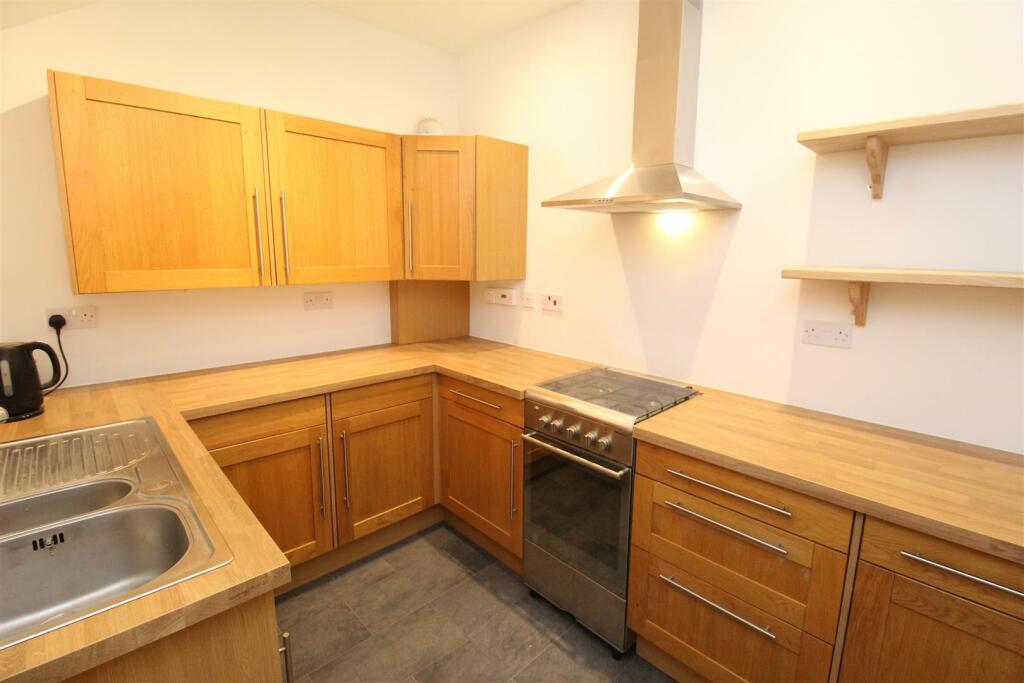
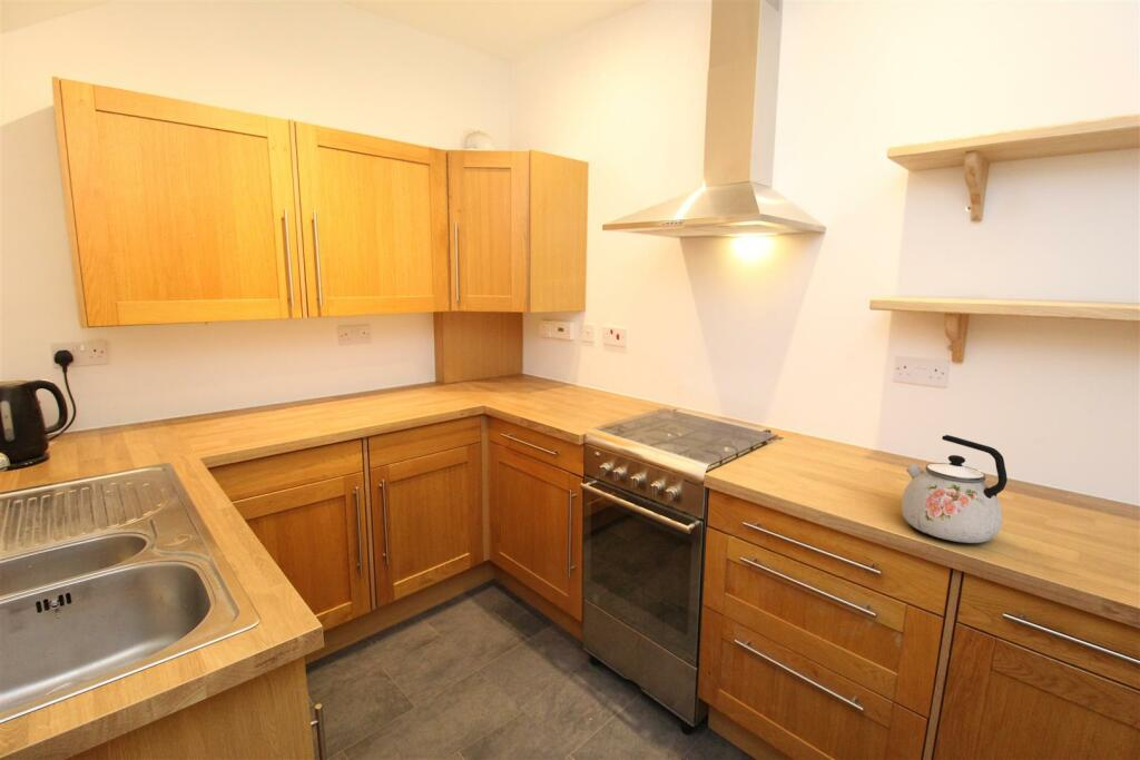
+ kettle [901,434,1009,544]
